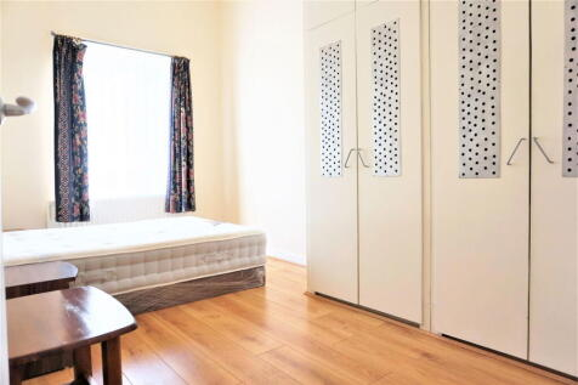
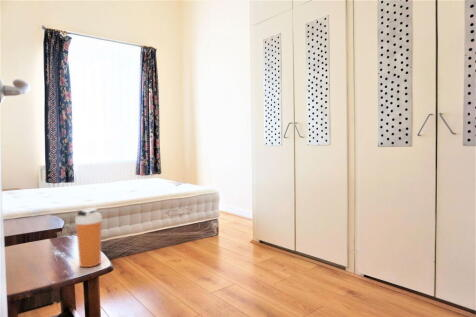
+ shaker bottle [74,207,103,268]
